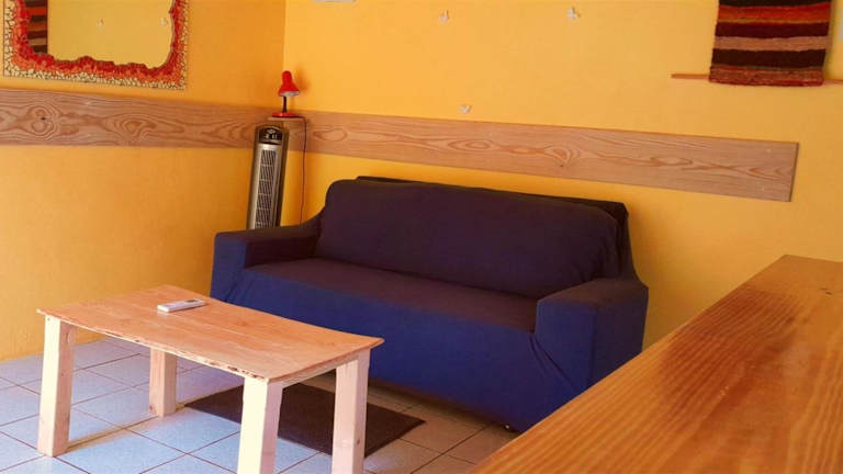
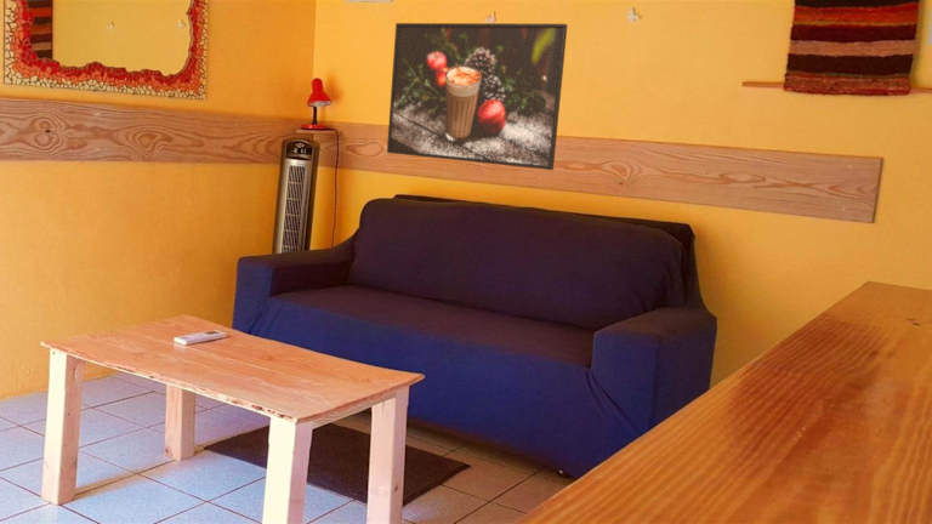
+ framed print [386,22,569,171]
